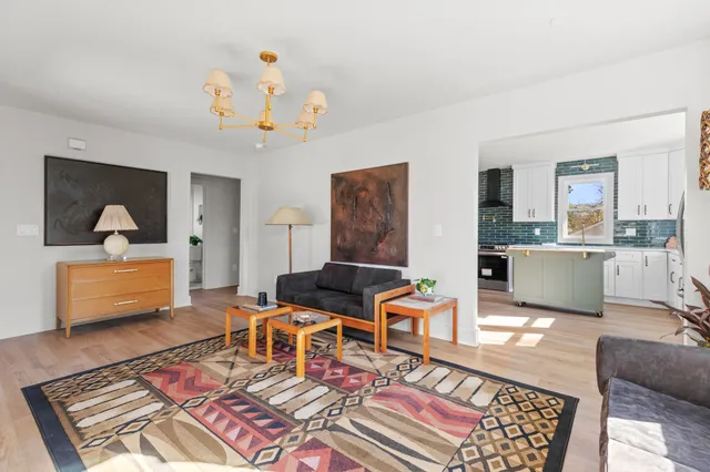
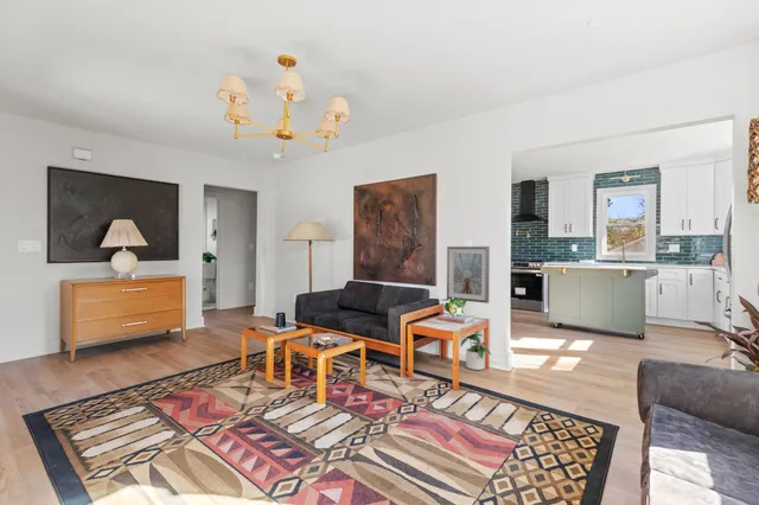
+ picture frame [446,245,491,305]
+ potted plant [459,331,492,371]
